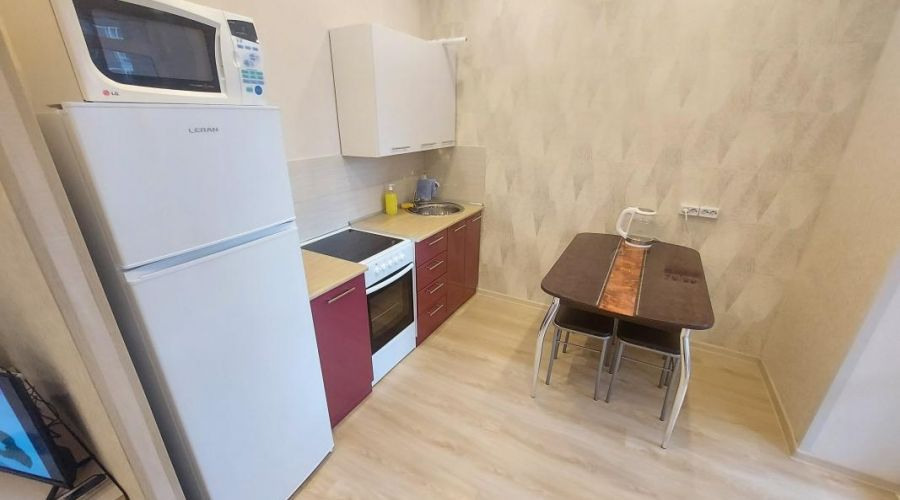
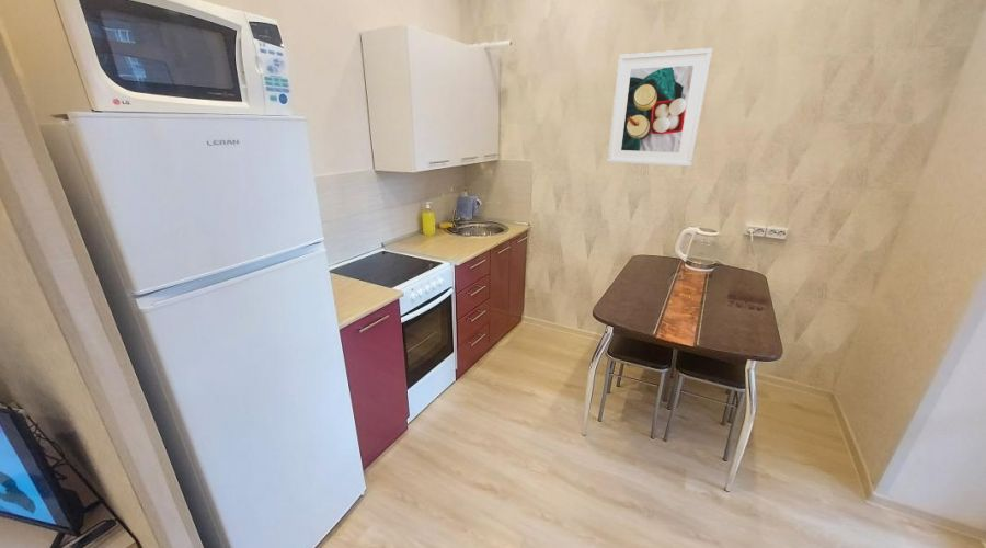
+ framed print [606,47,713,168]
